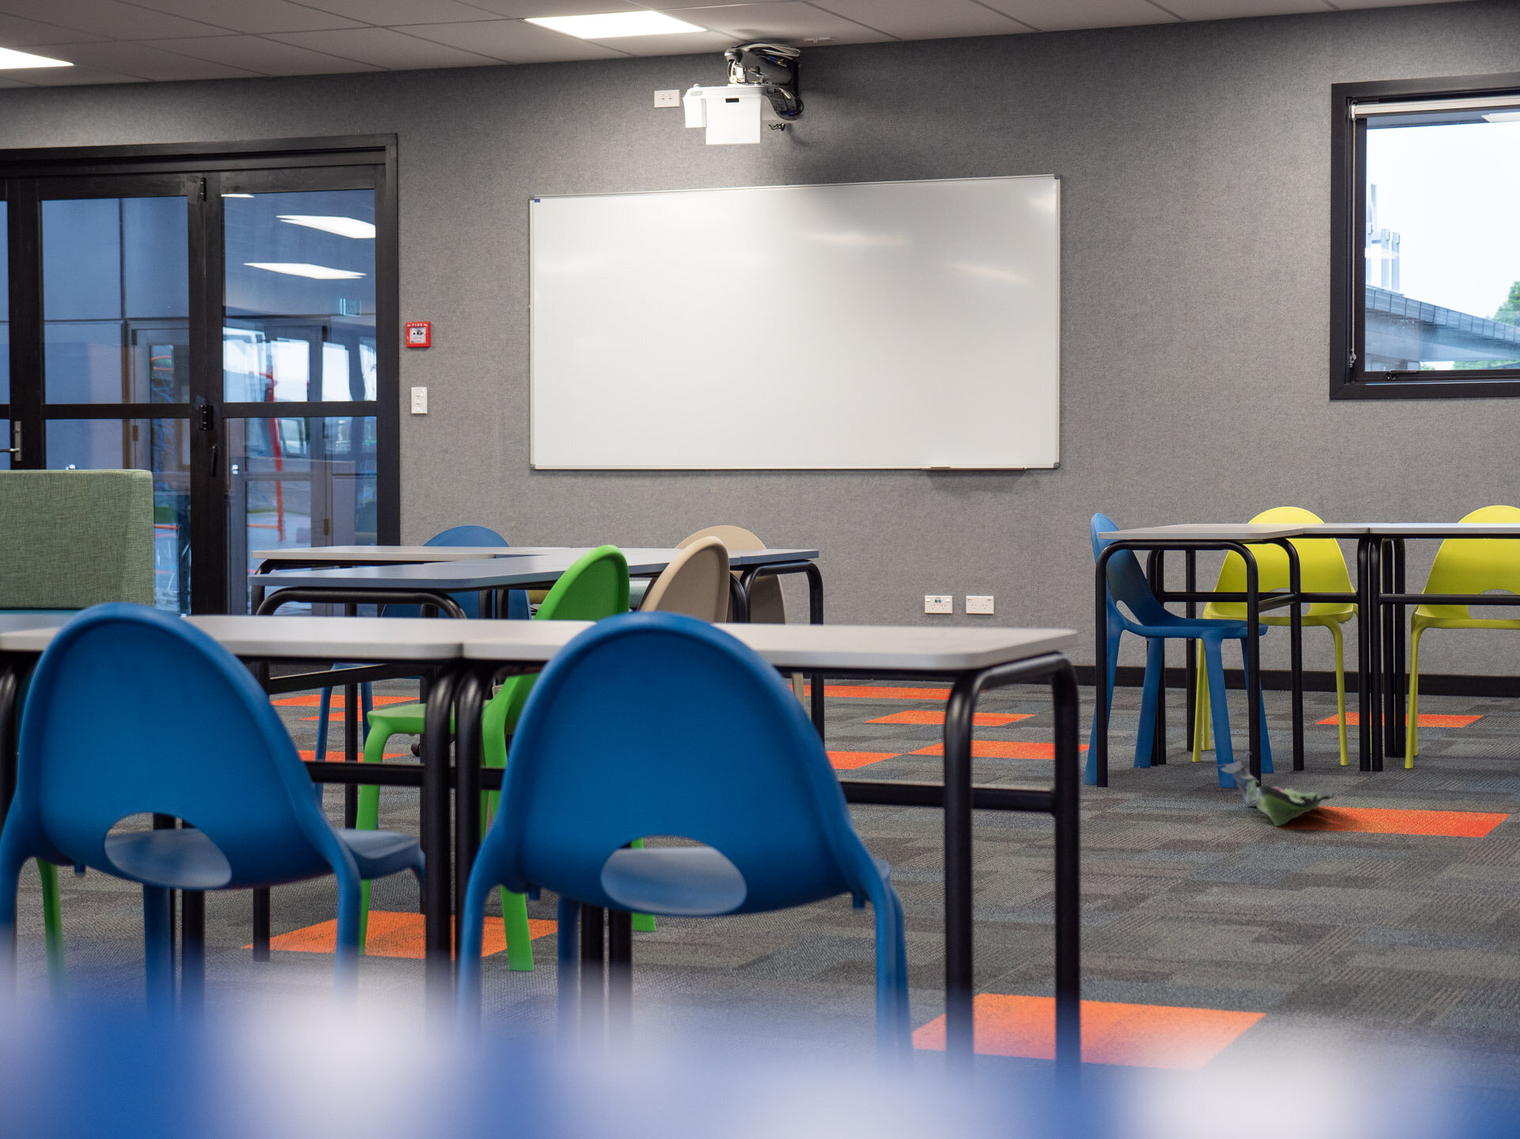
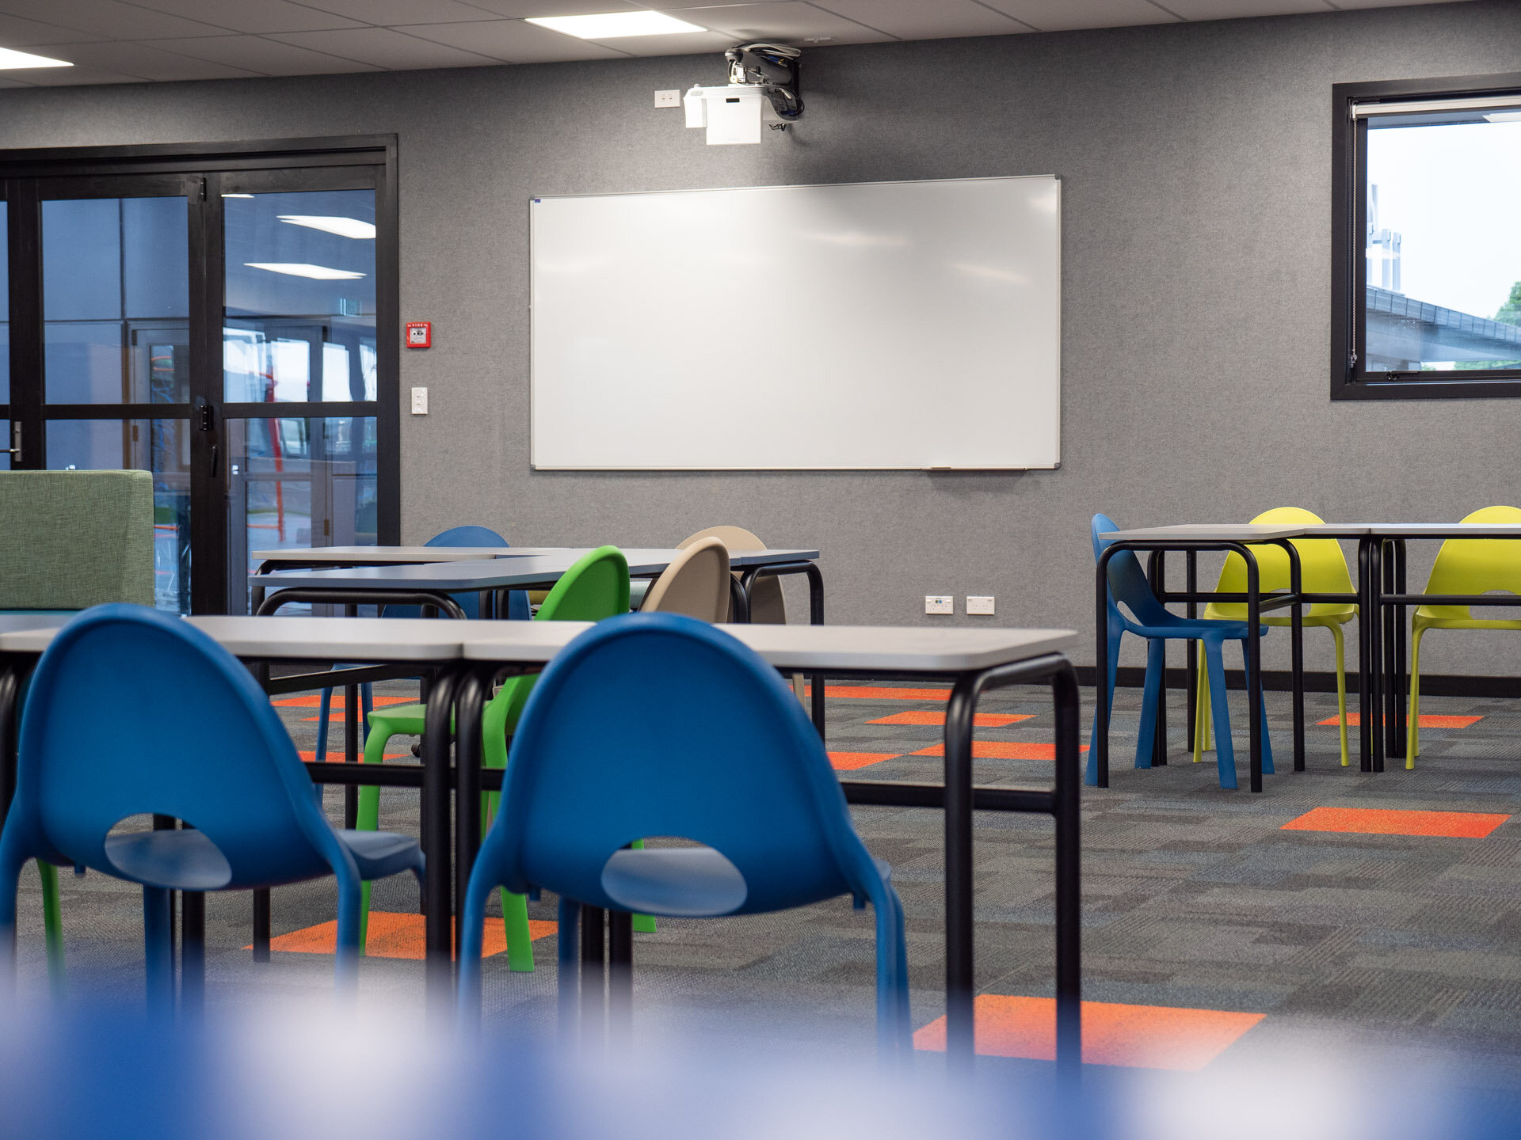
- backpack [1211,751,1334,828]
